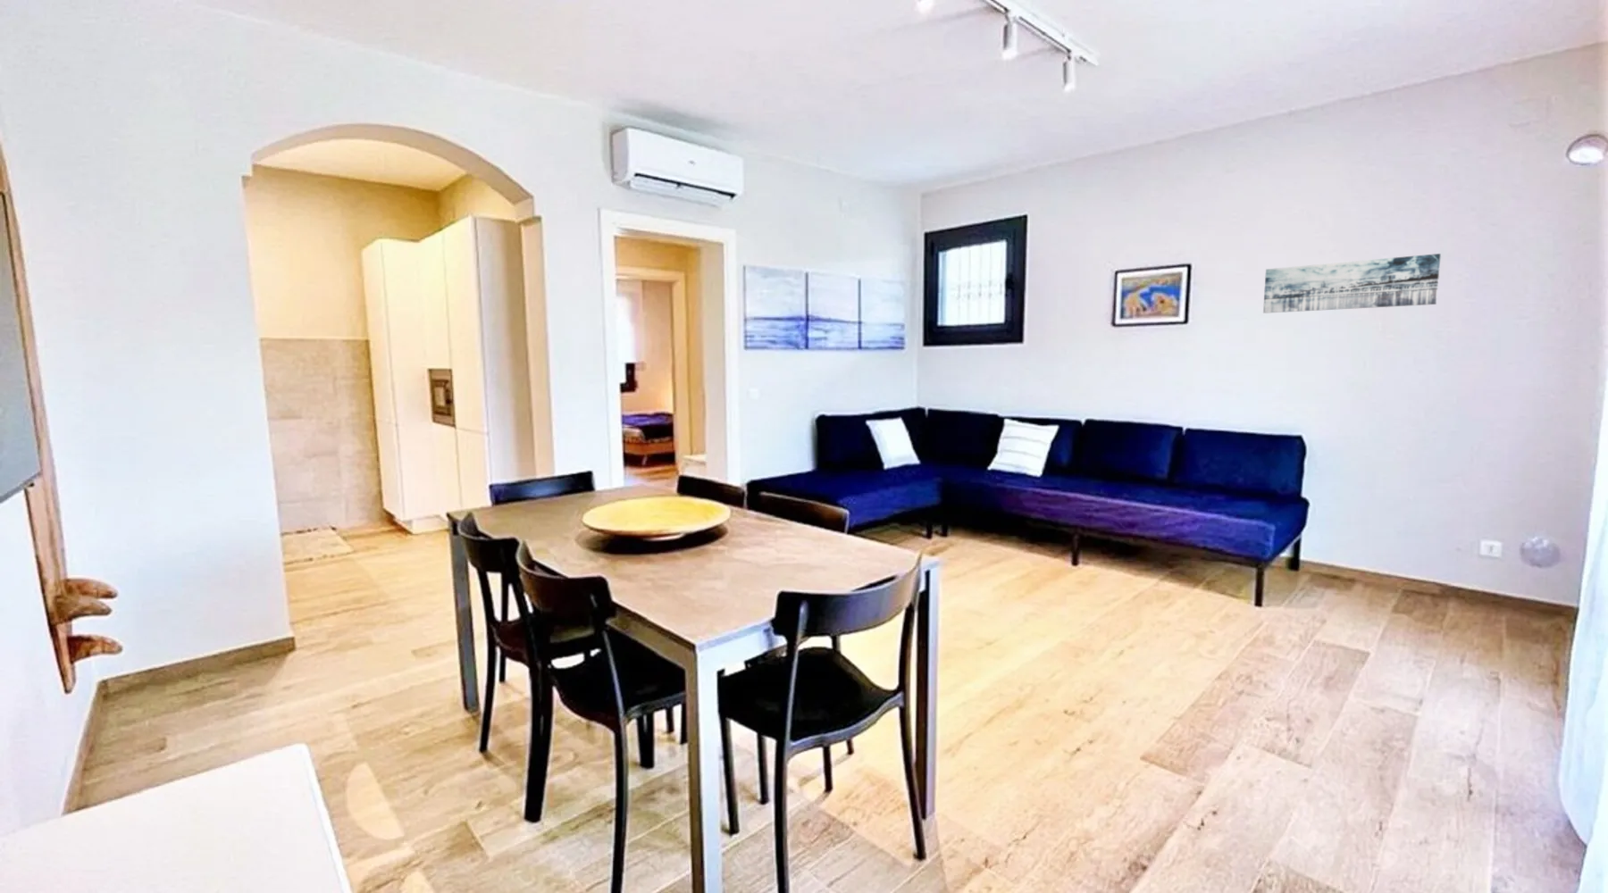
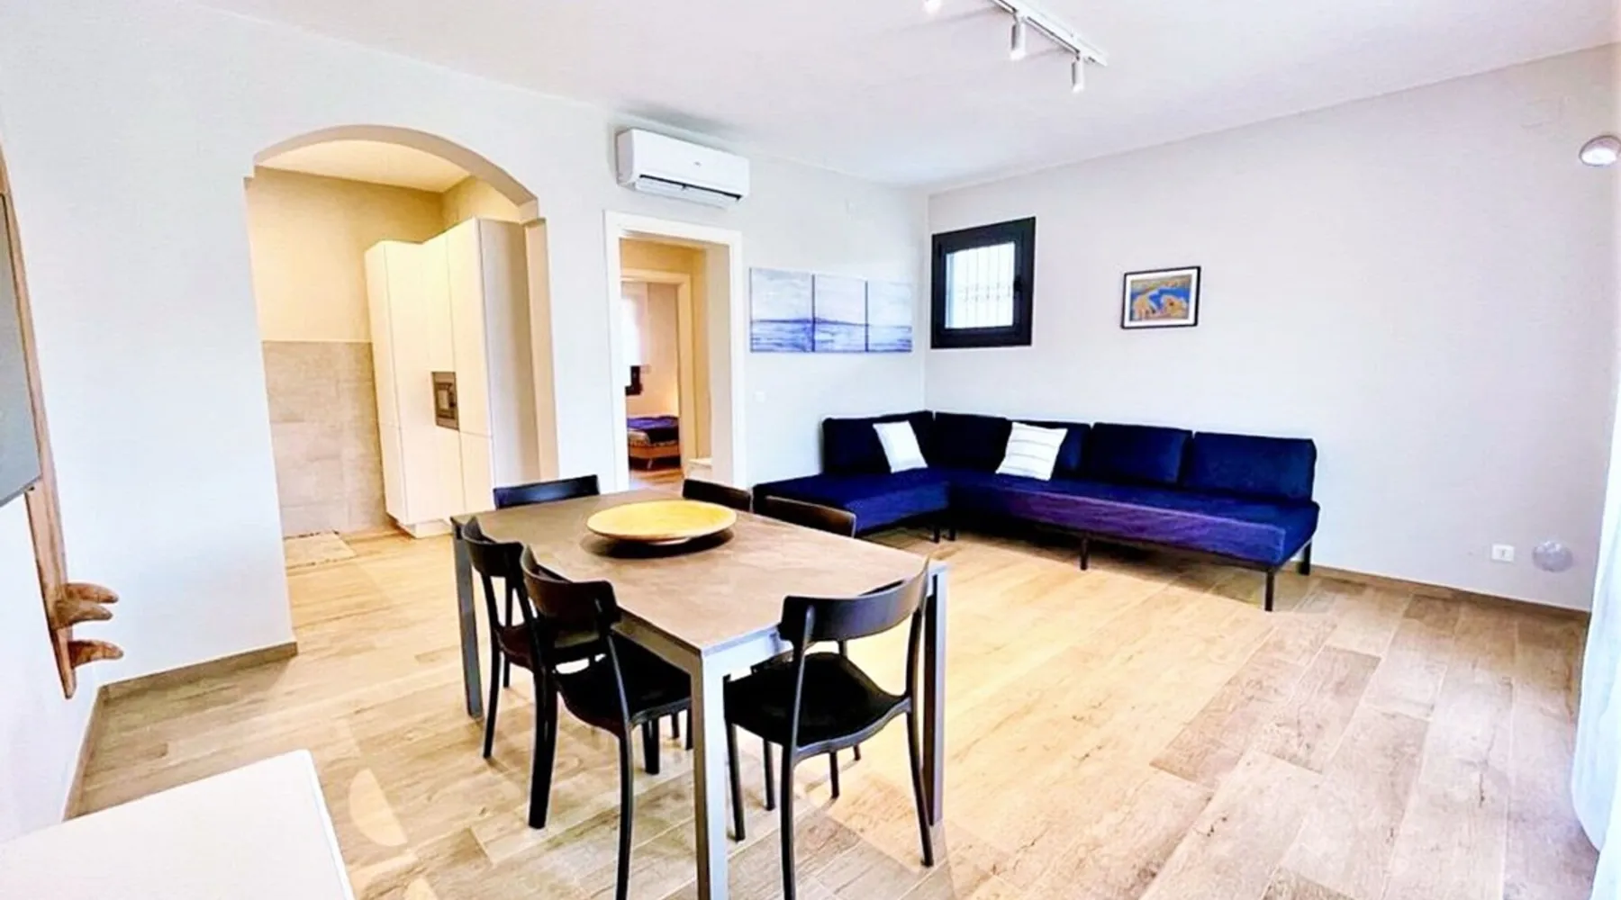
- wall art [1263,253,1442,315]
